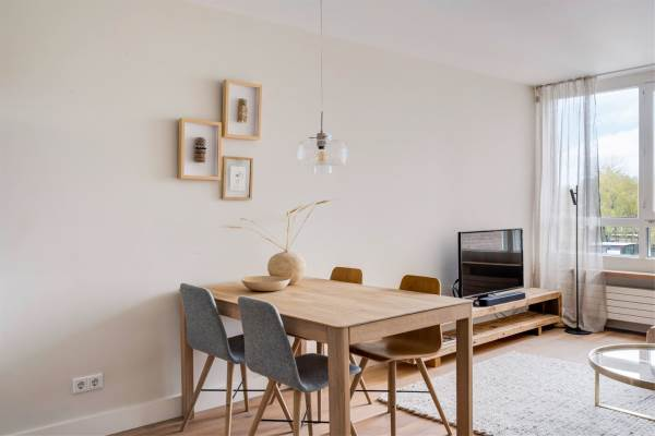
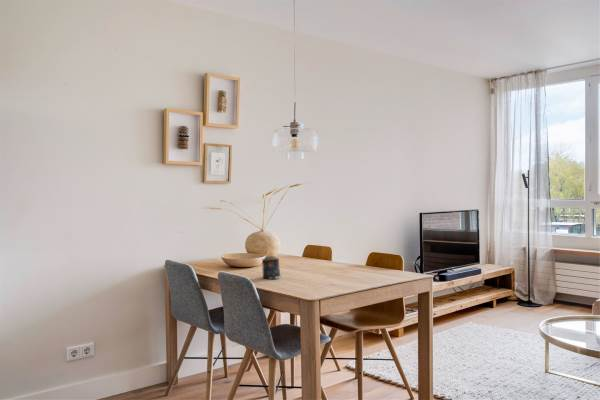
+ candle [261,255,283,280]
